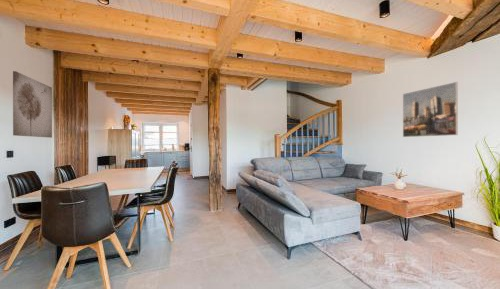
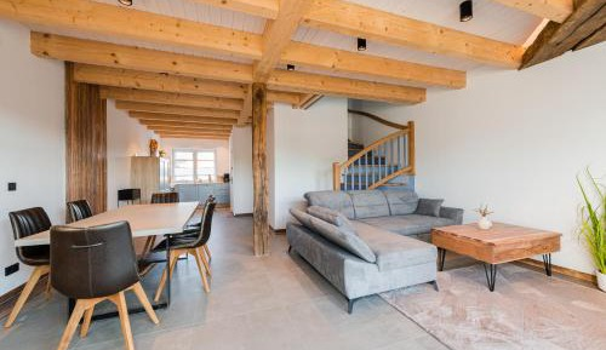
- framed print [402,81,459,138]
- wall art [12,70,53,139]
